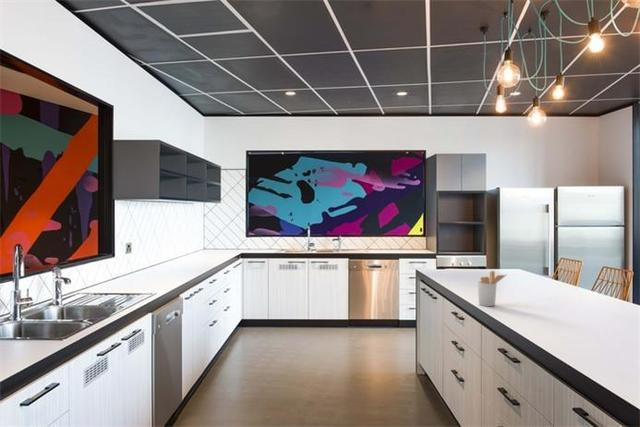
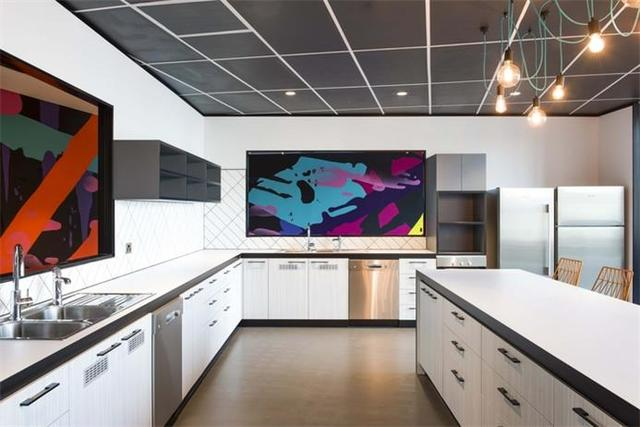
- utensil holder [477,270,507,307]
